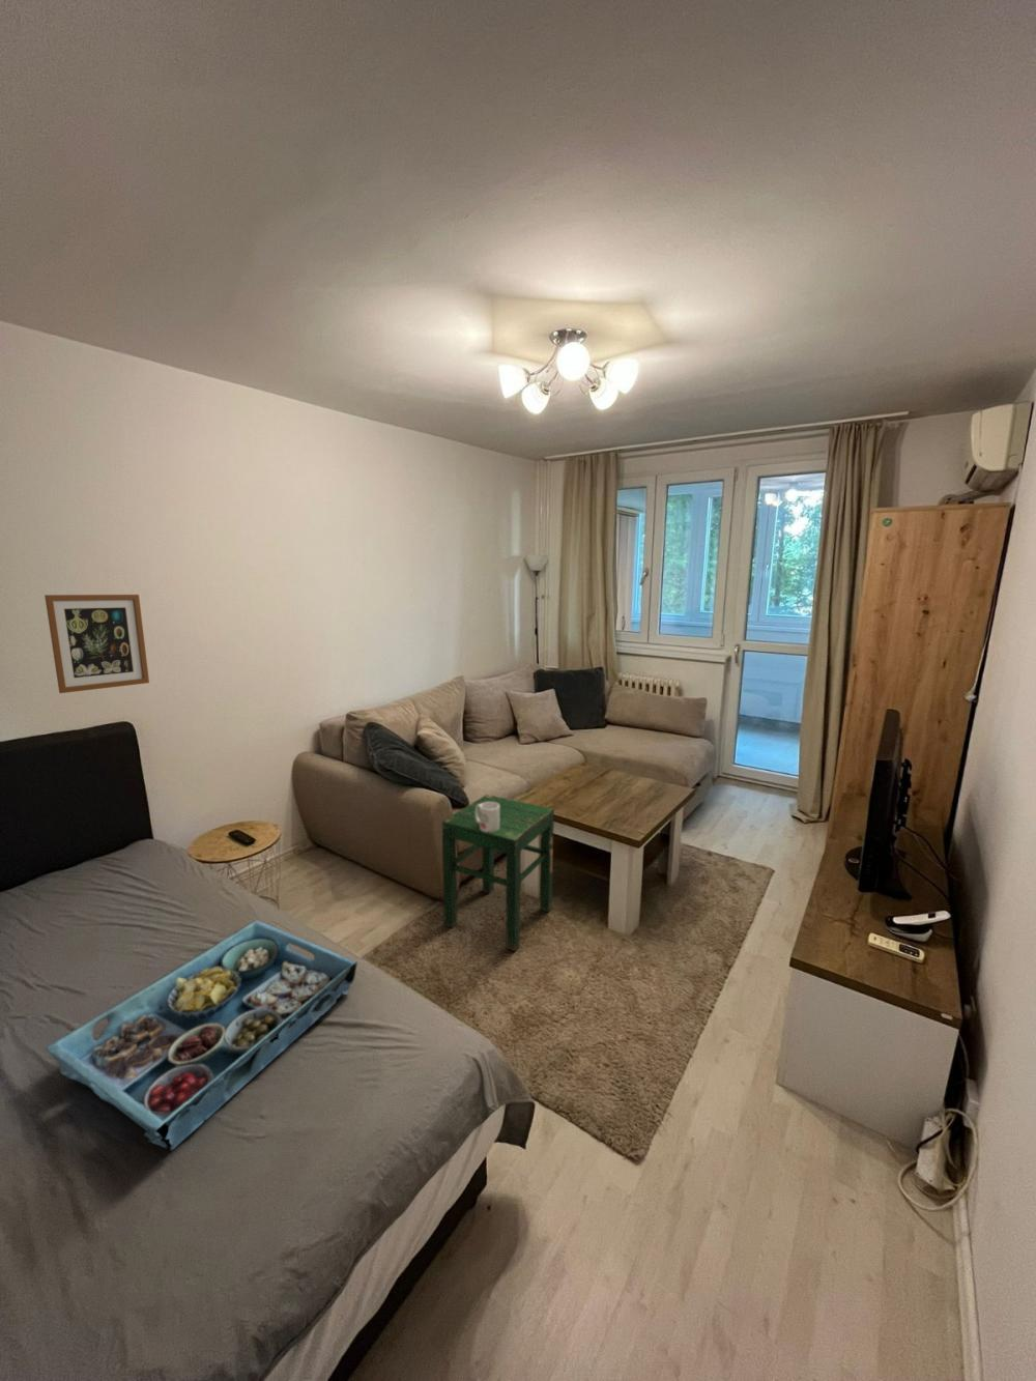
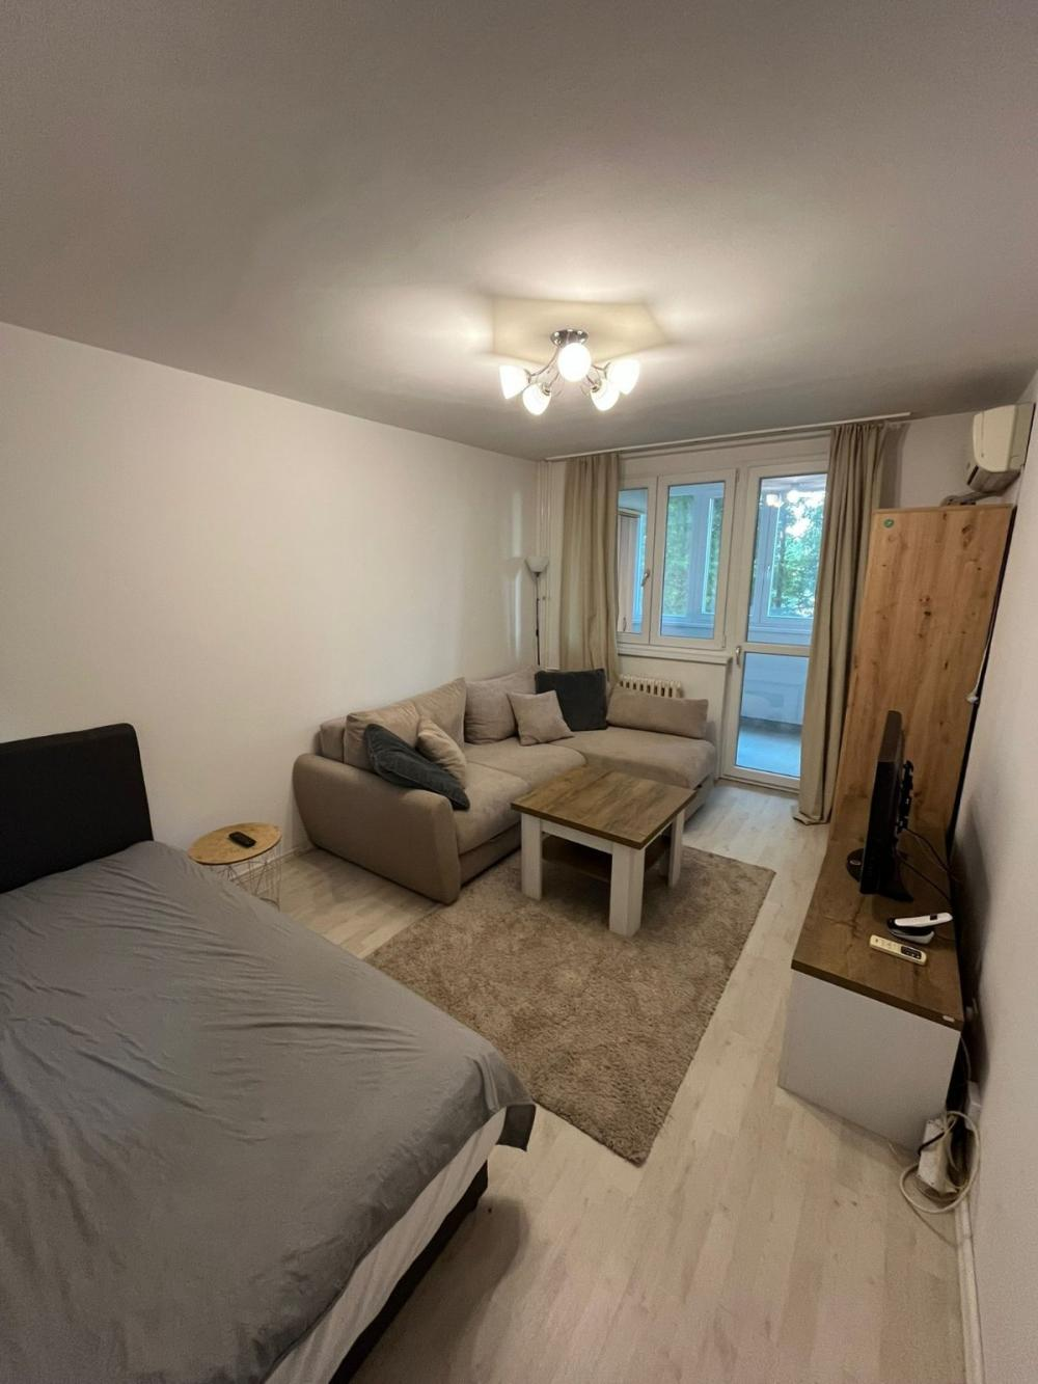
- stool [442,793,555,952]
- mug [476,802,499,831]
- serving tray [45,918,358,1152]
- wall art [44,593,150,694]
